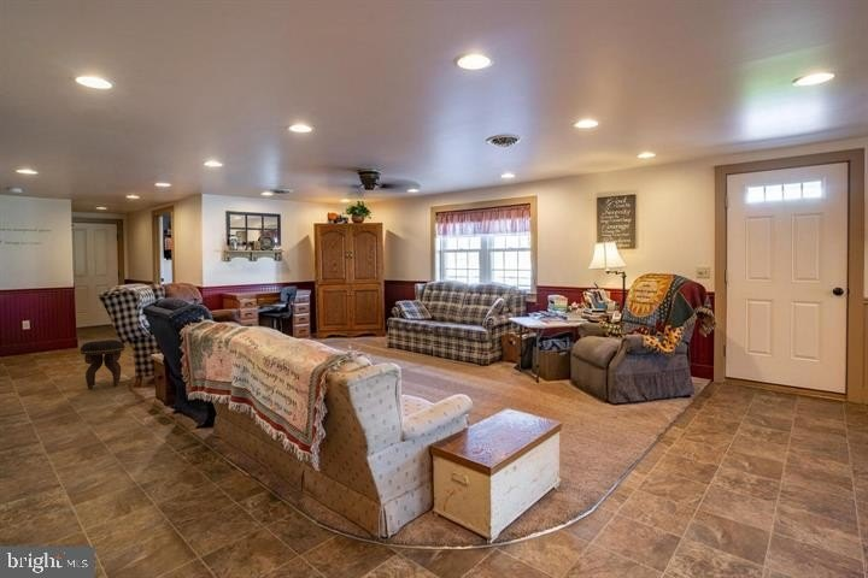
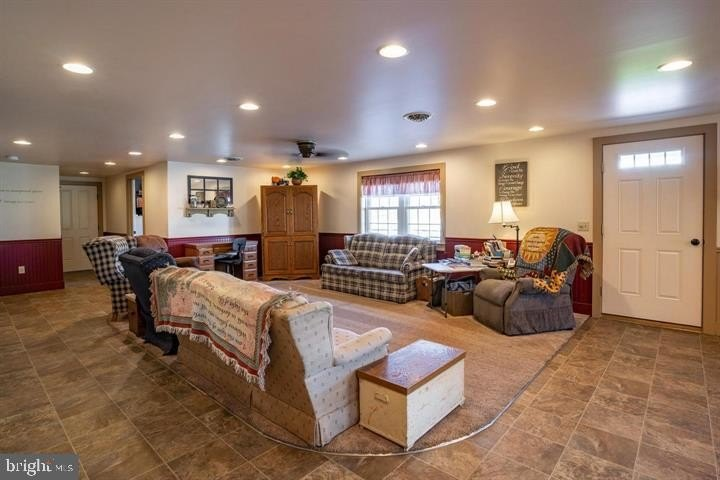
- footstool [80,338,127,390]
